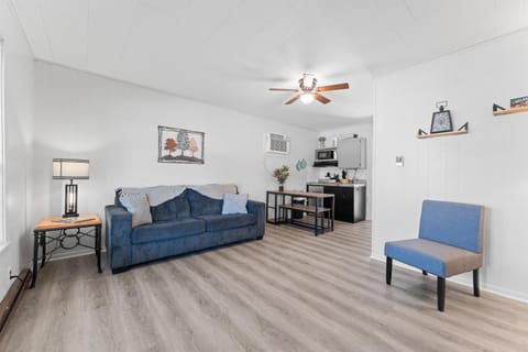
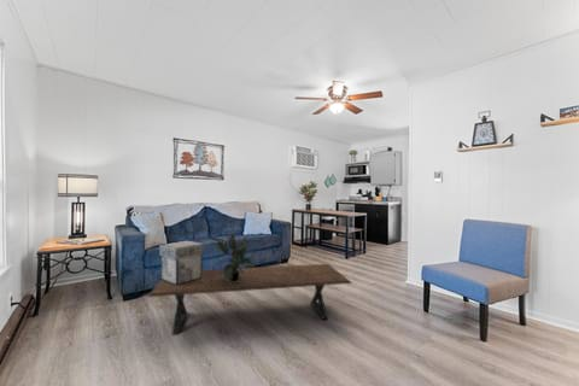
+ coffee table [146,263,353,335]
+ decorative box [158,240,205,285]
+ potted plant [209,232,259,283]
